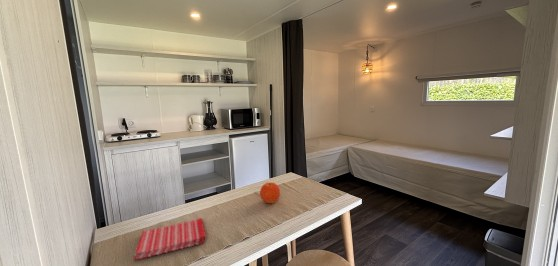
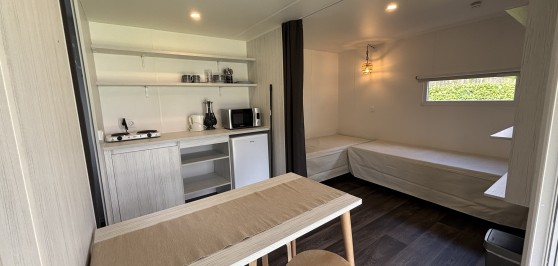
- fruit [259,182,281,205]
- dish towel [132,217,207,261]
